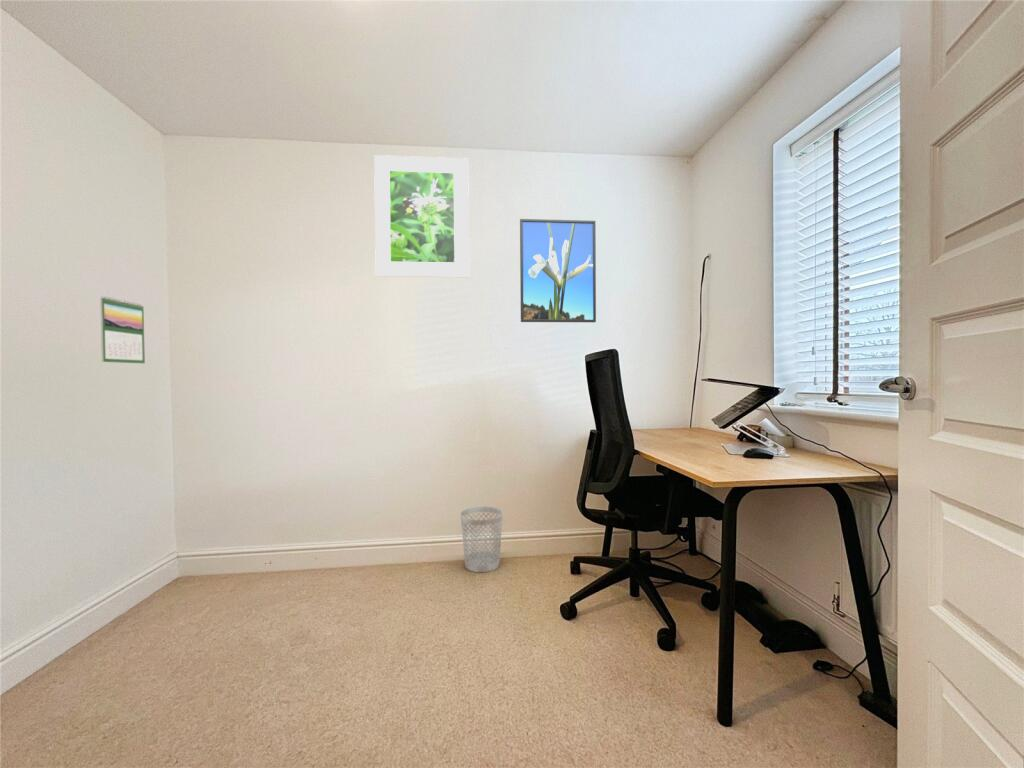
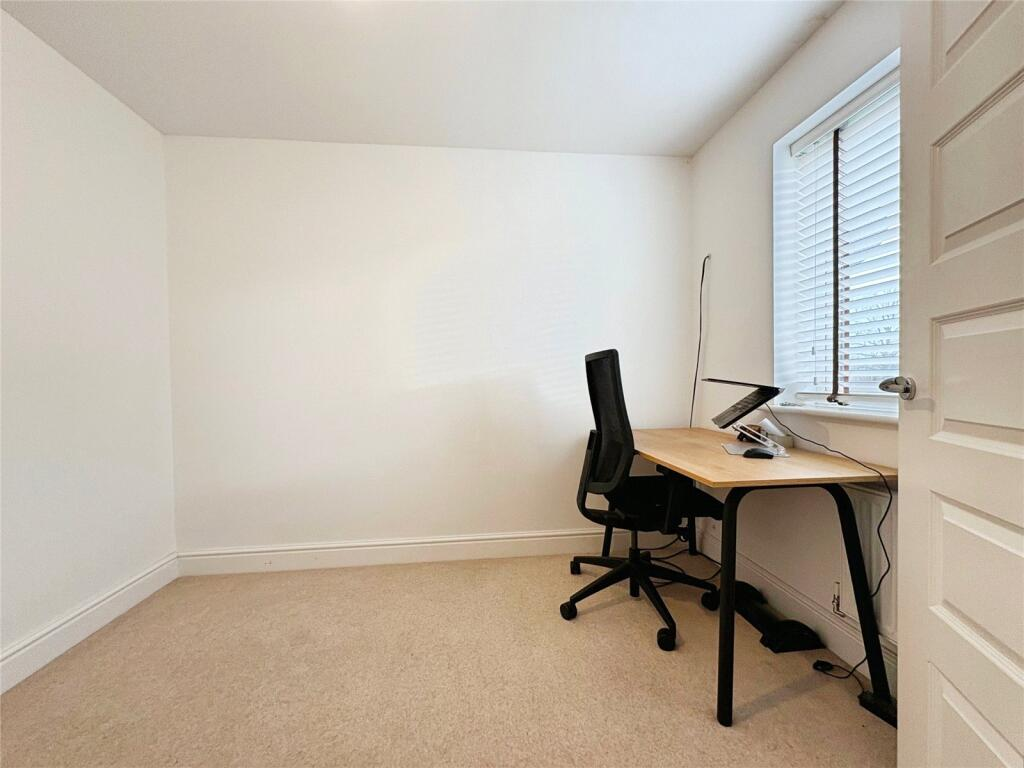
- wastebasket [459,506,504,573]
- calendar [99,295,146,364]
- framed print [373,154,470,279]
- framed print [519,218,597,323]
